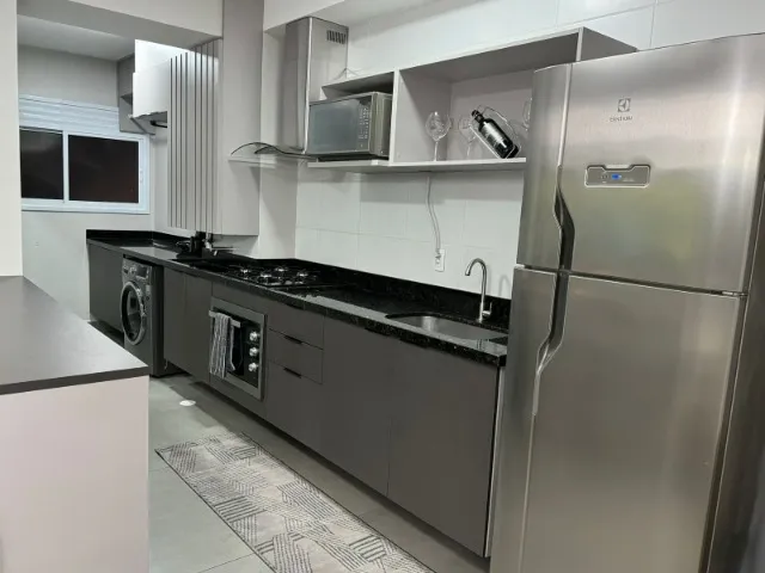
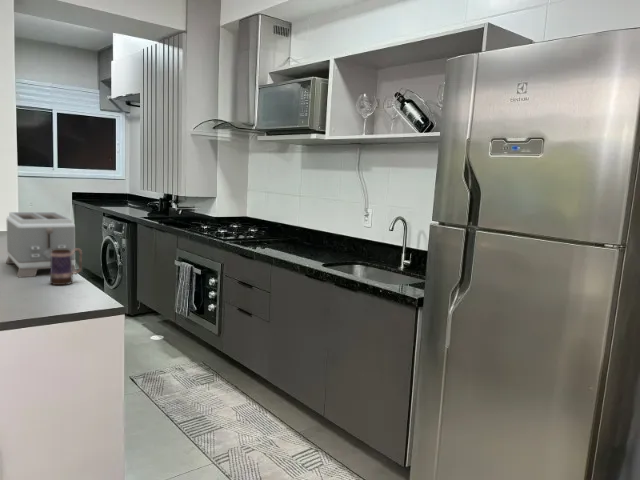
+ mug [49,247,83,286]
+ toaster [5,211,78,278]
